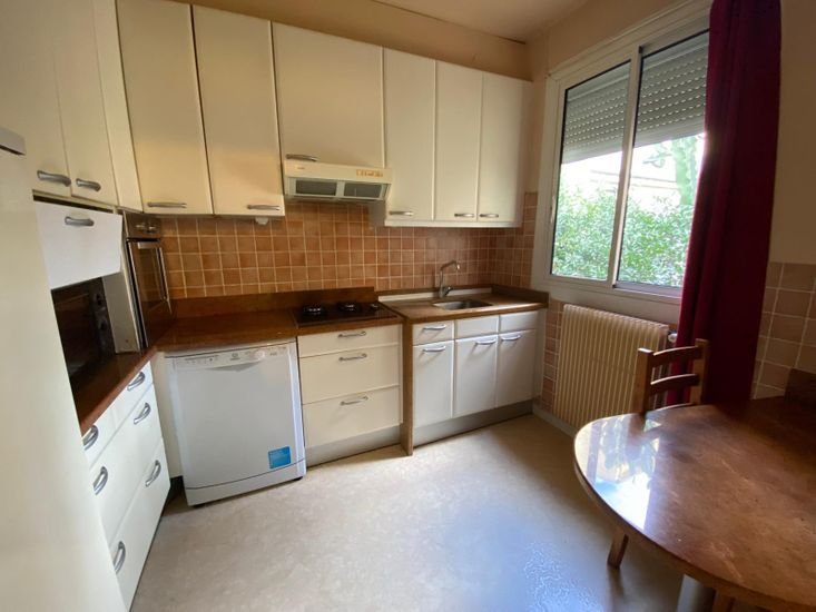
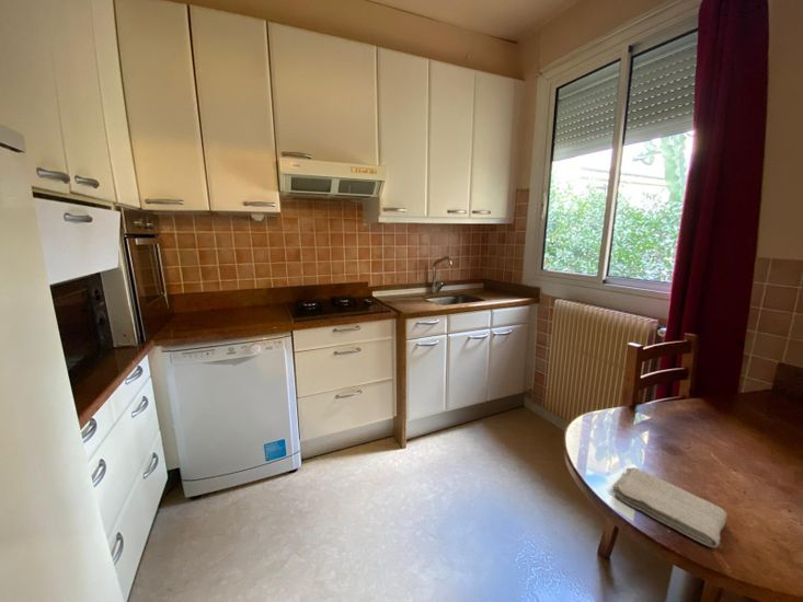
+ washcloth [611,466,729,548]
